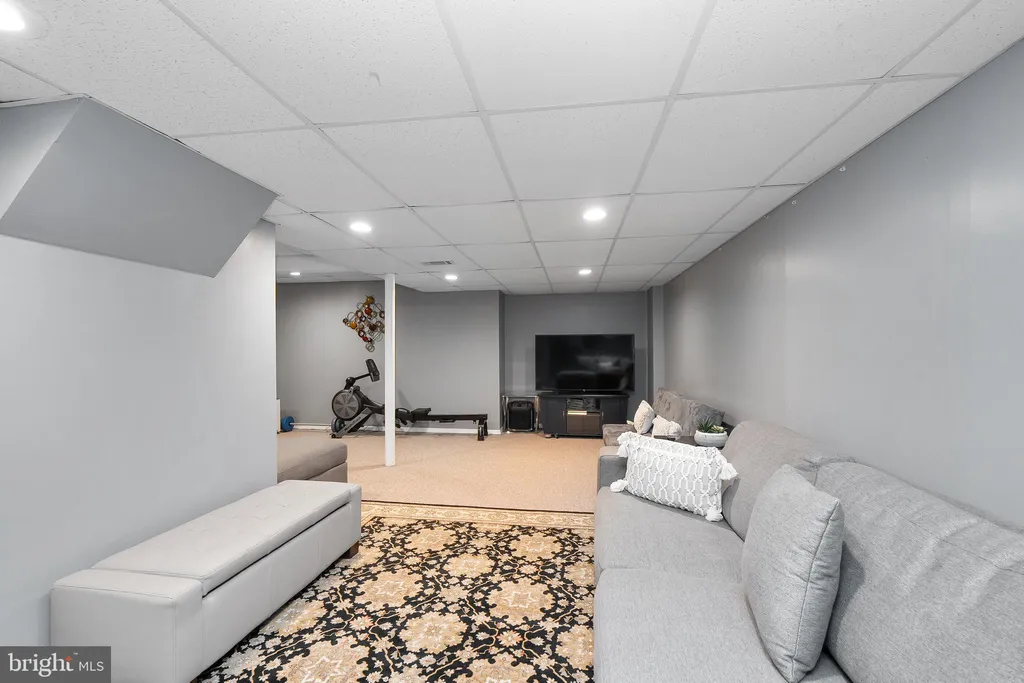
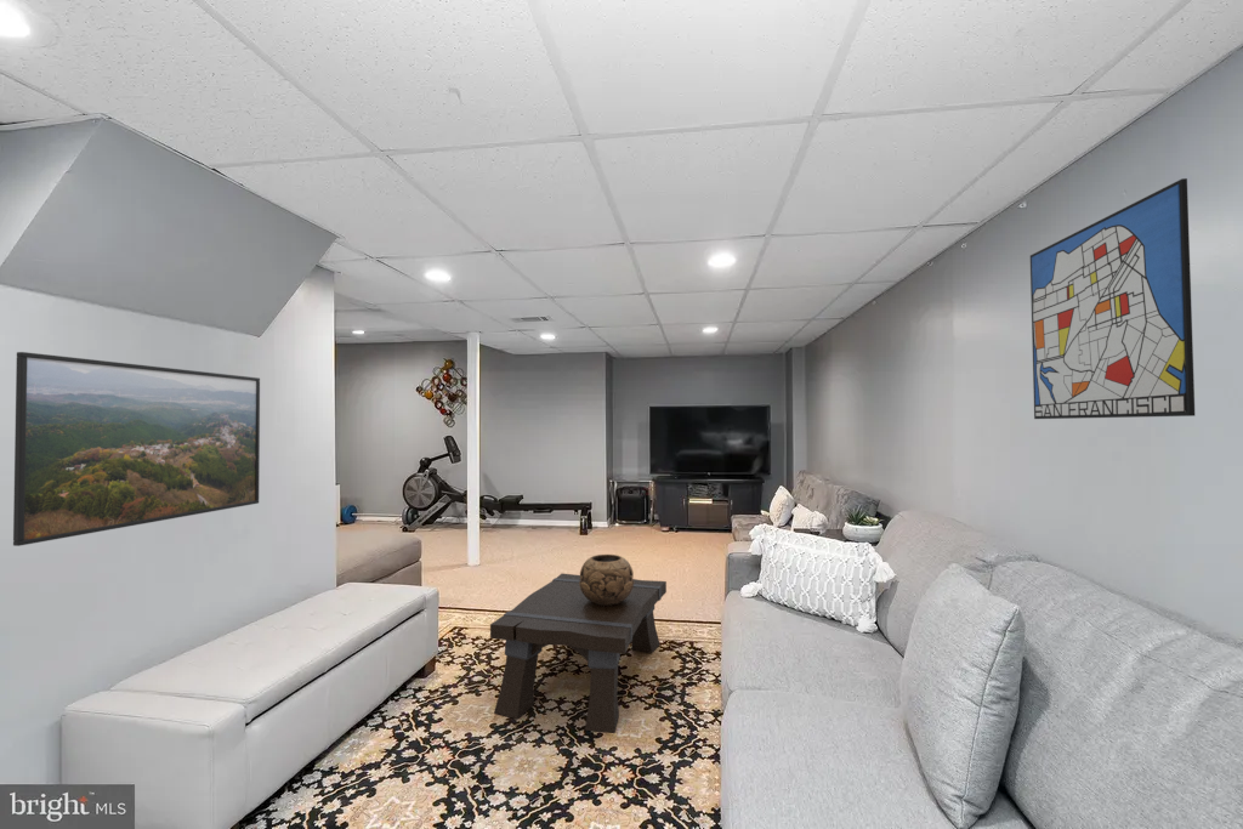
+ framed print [12,351,261,547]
+ coffee table [489,573,668,733]
+ decorative bowl [579,553,635,606]
+ wall art [1029,177,1196,420]
